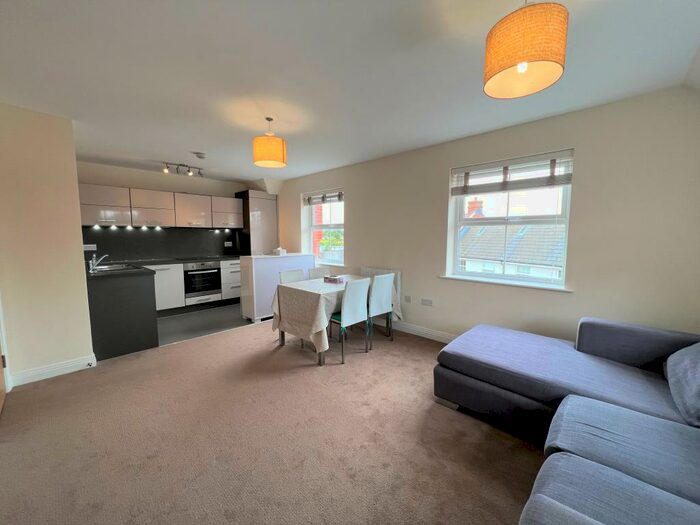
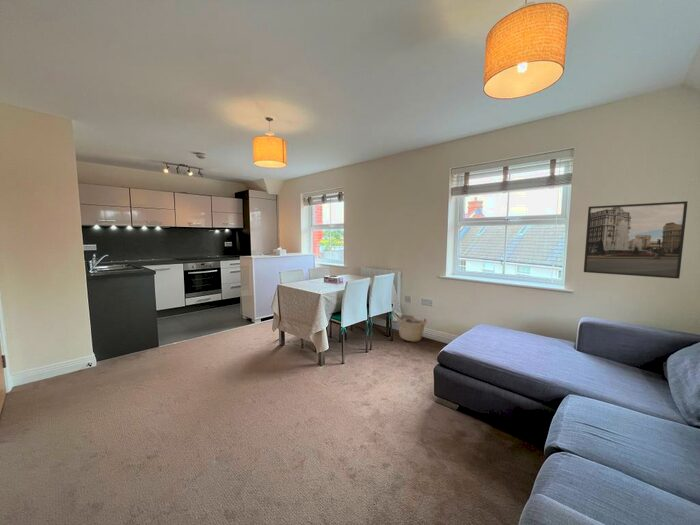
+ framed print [583,200,689,280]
+ basket [396,314,428,343]
